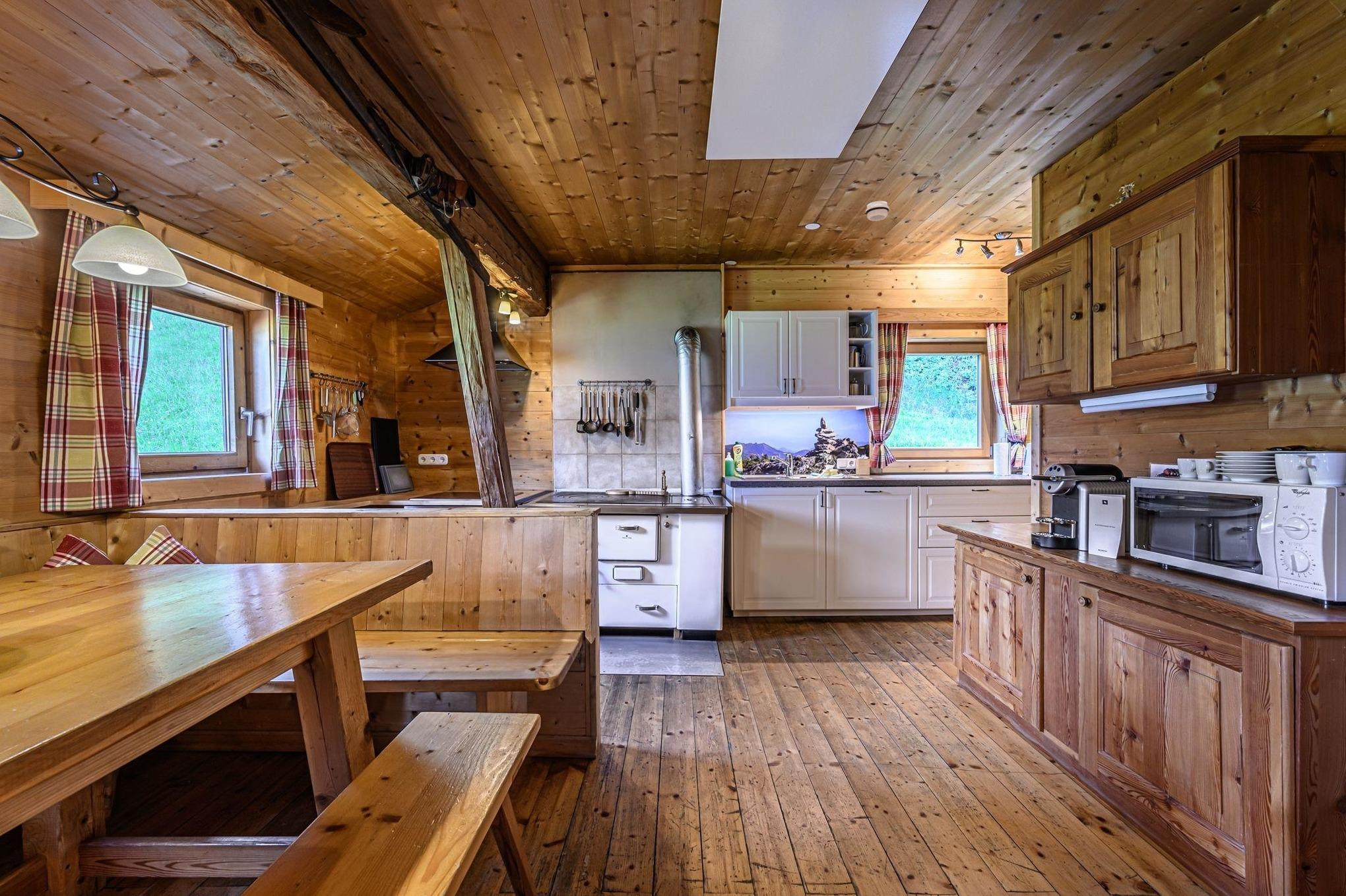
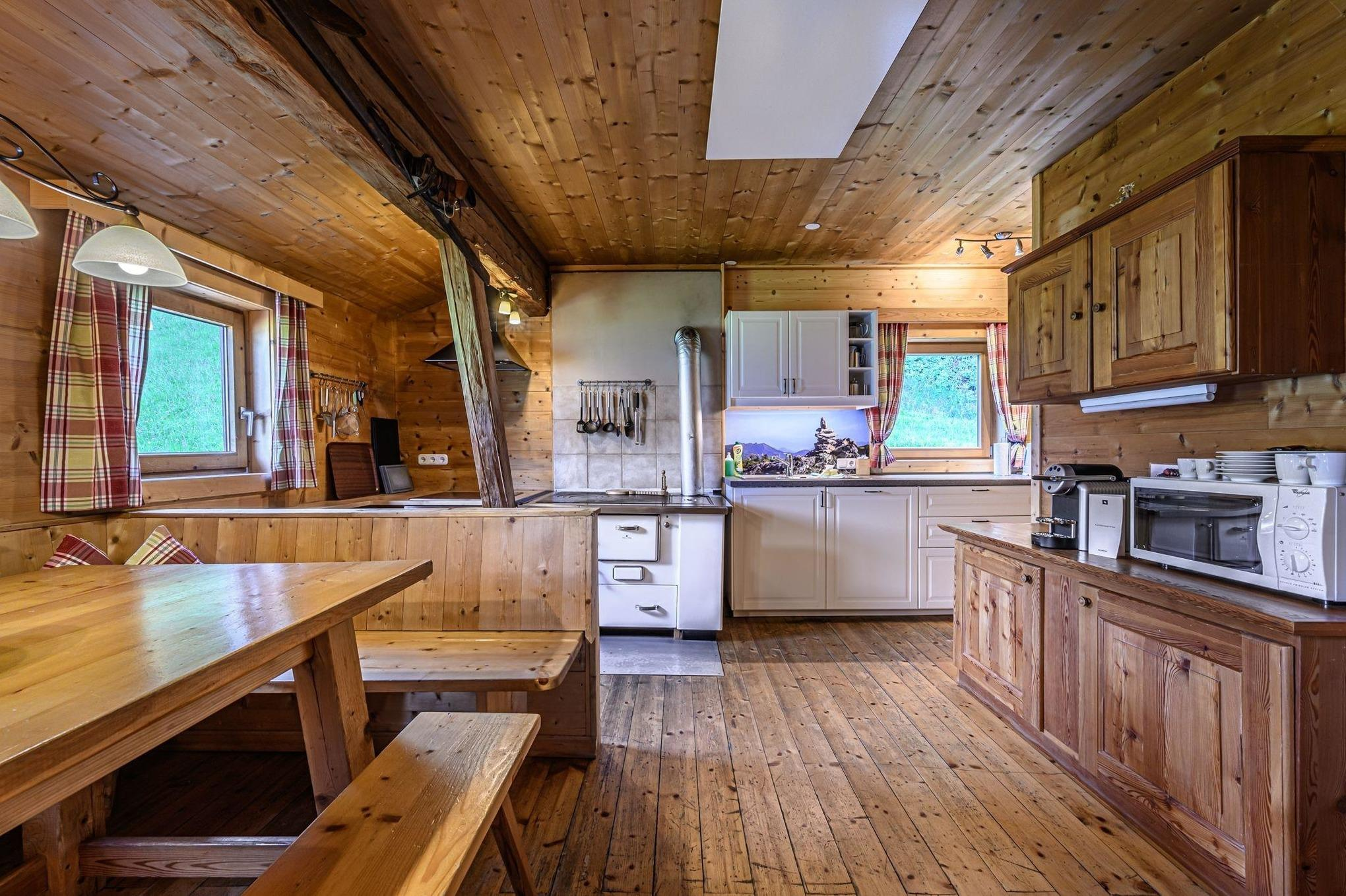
- smoke detector [865,201,890,222]
